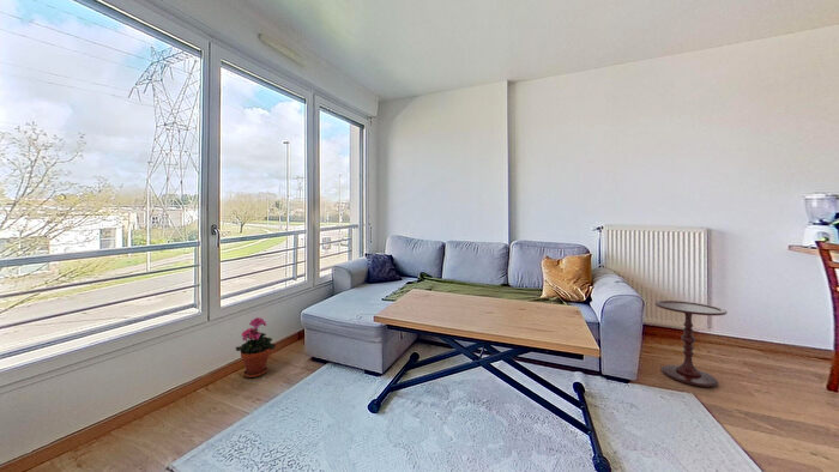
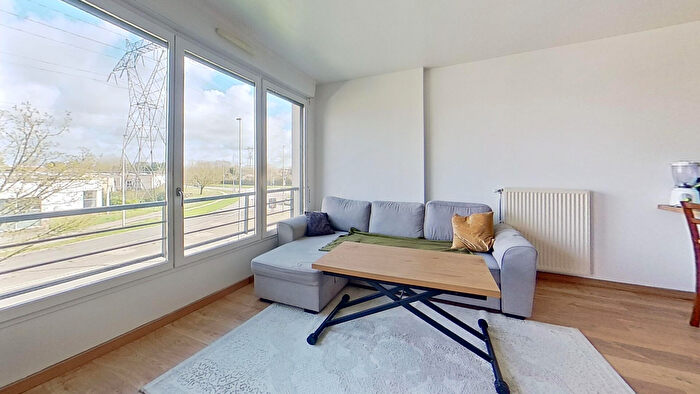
- side table [653,299,728,388]
- potted plant [235,316,277,379]
